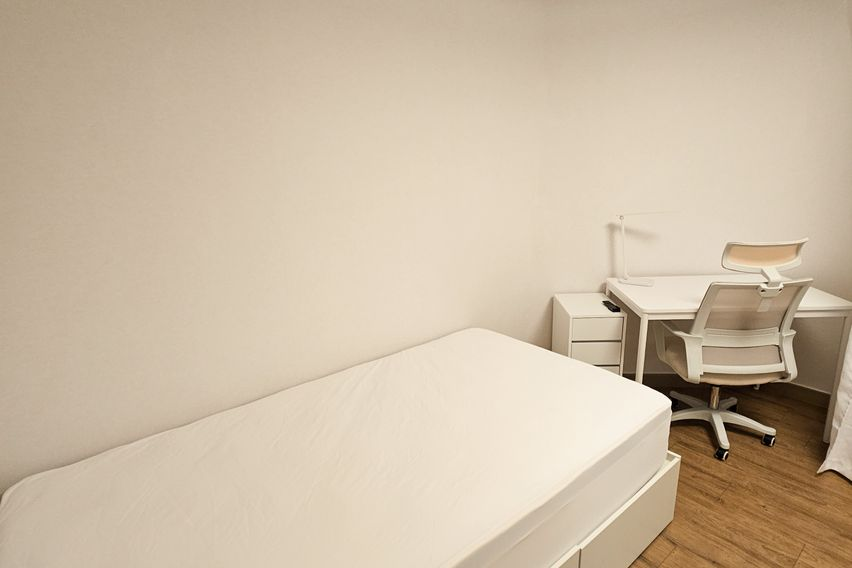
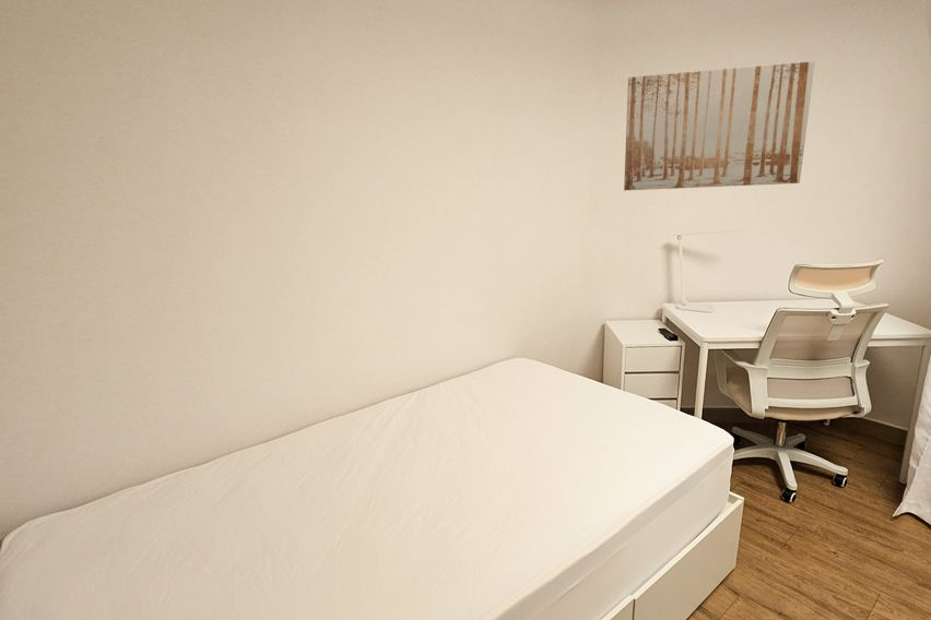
+ wall art [623,60,816,191]
